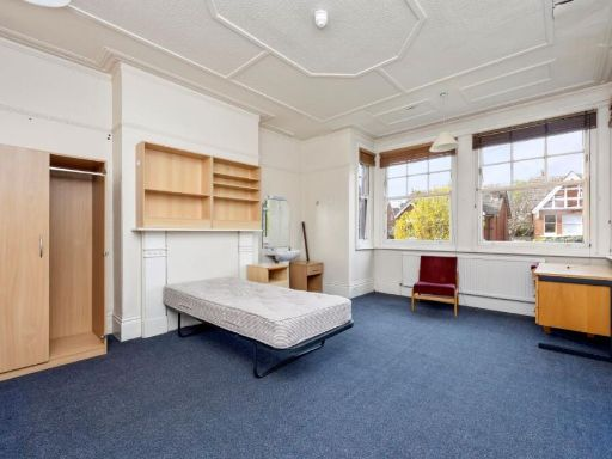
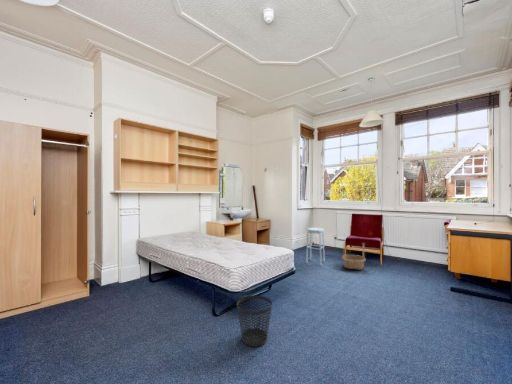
+ wastebasket [236,295,273,348]
+ stool [305,227,326,266]
+ basket [341,241,366,271]
